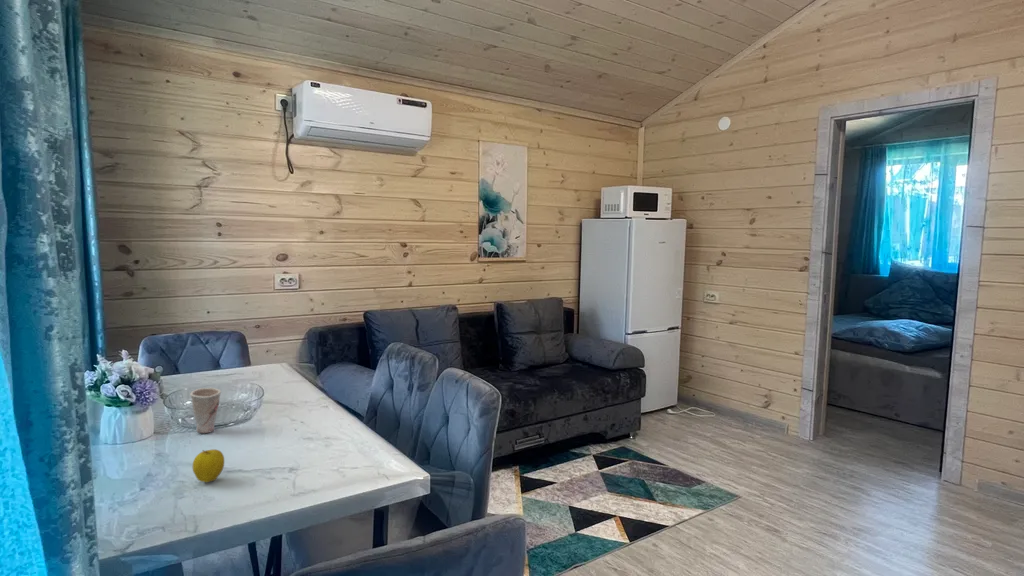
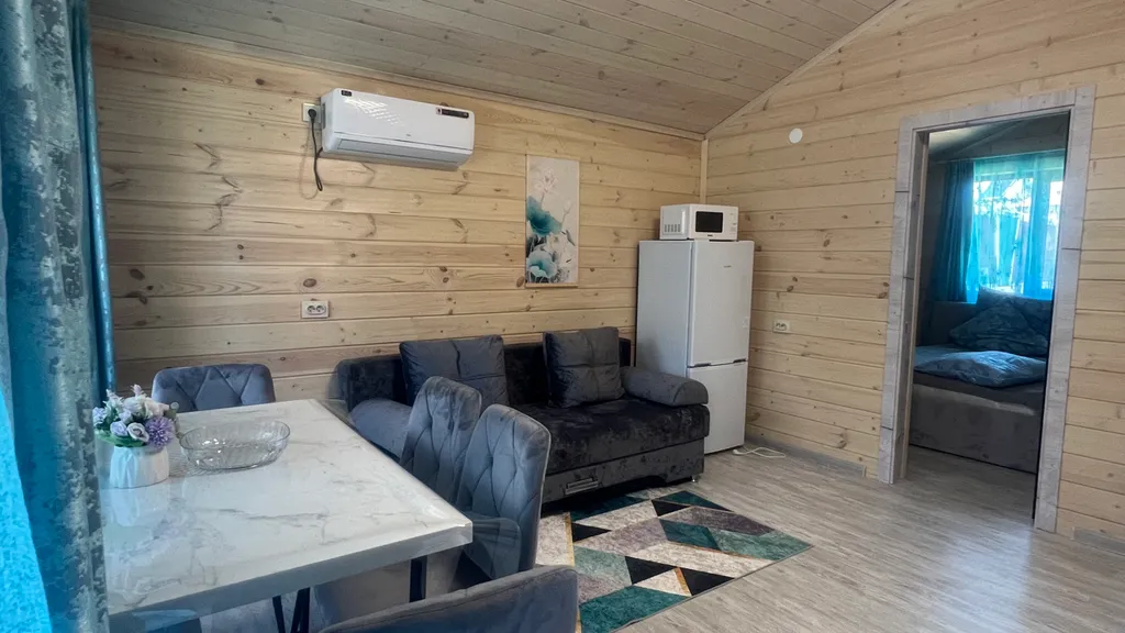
- cup [189,387,222,434]
- apple [192,448,225,483]
